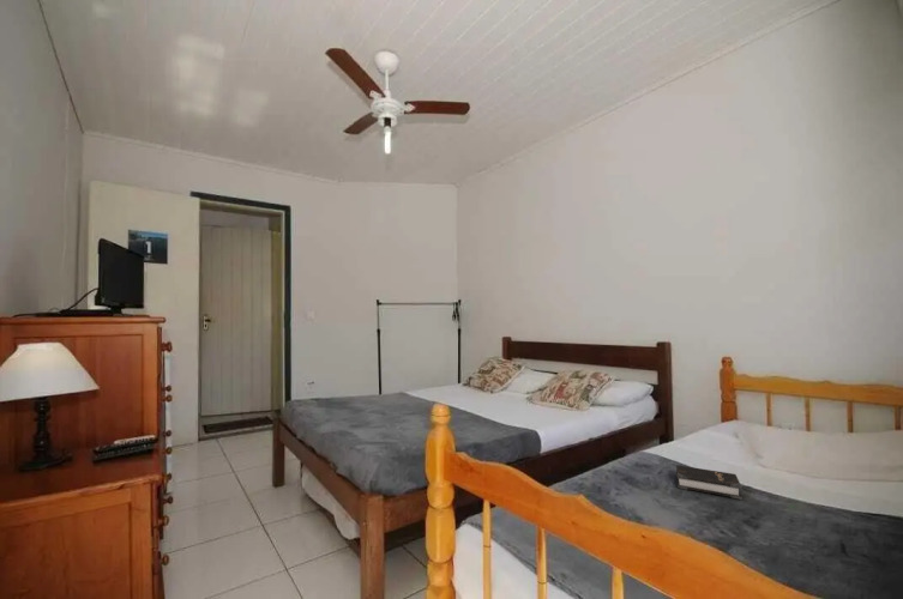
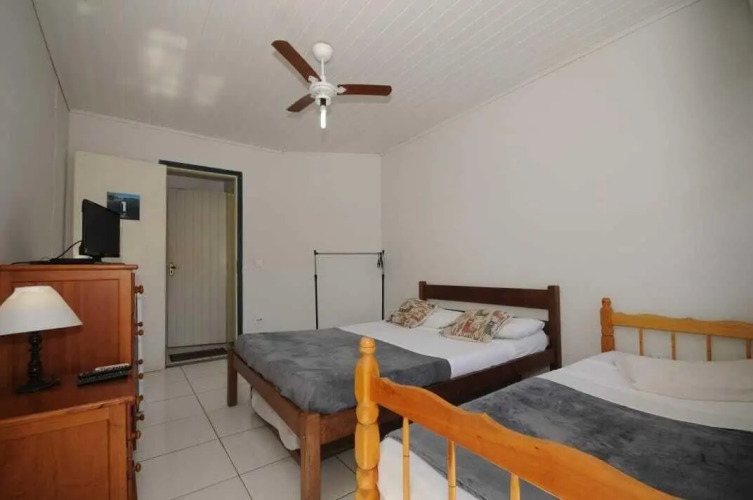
- hardback book [675,464,744,501]
